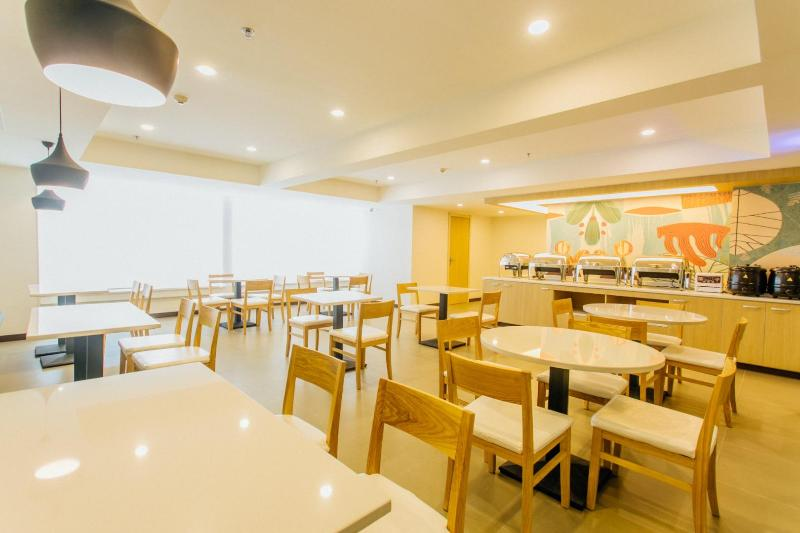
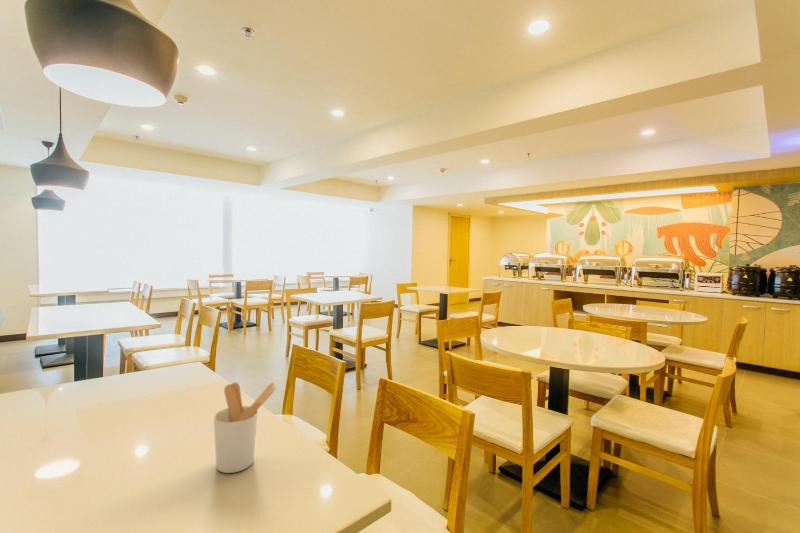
+ utensil holder [213,381,277,474]
